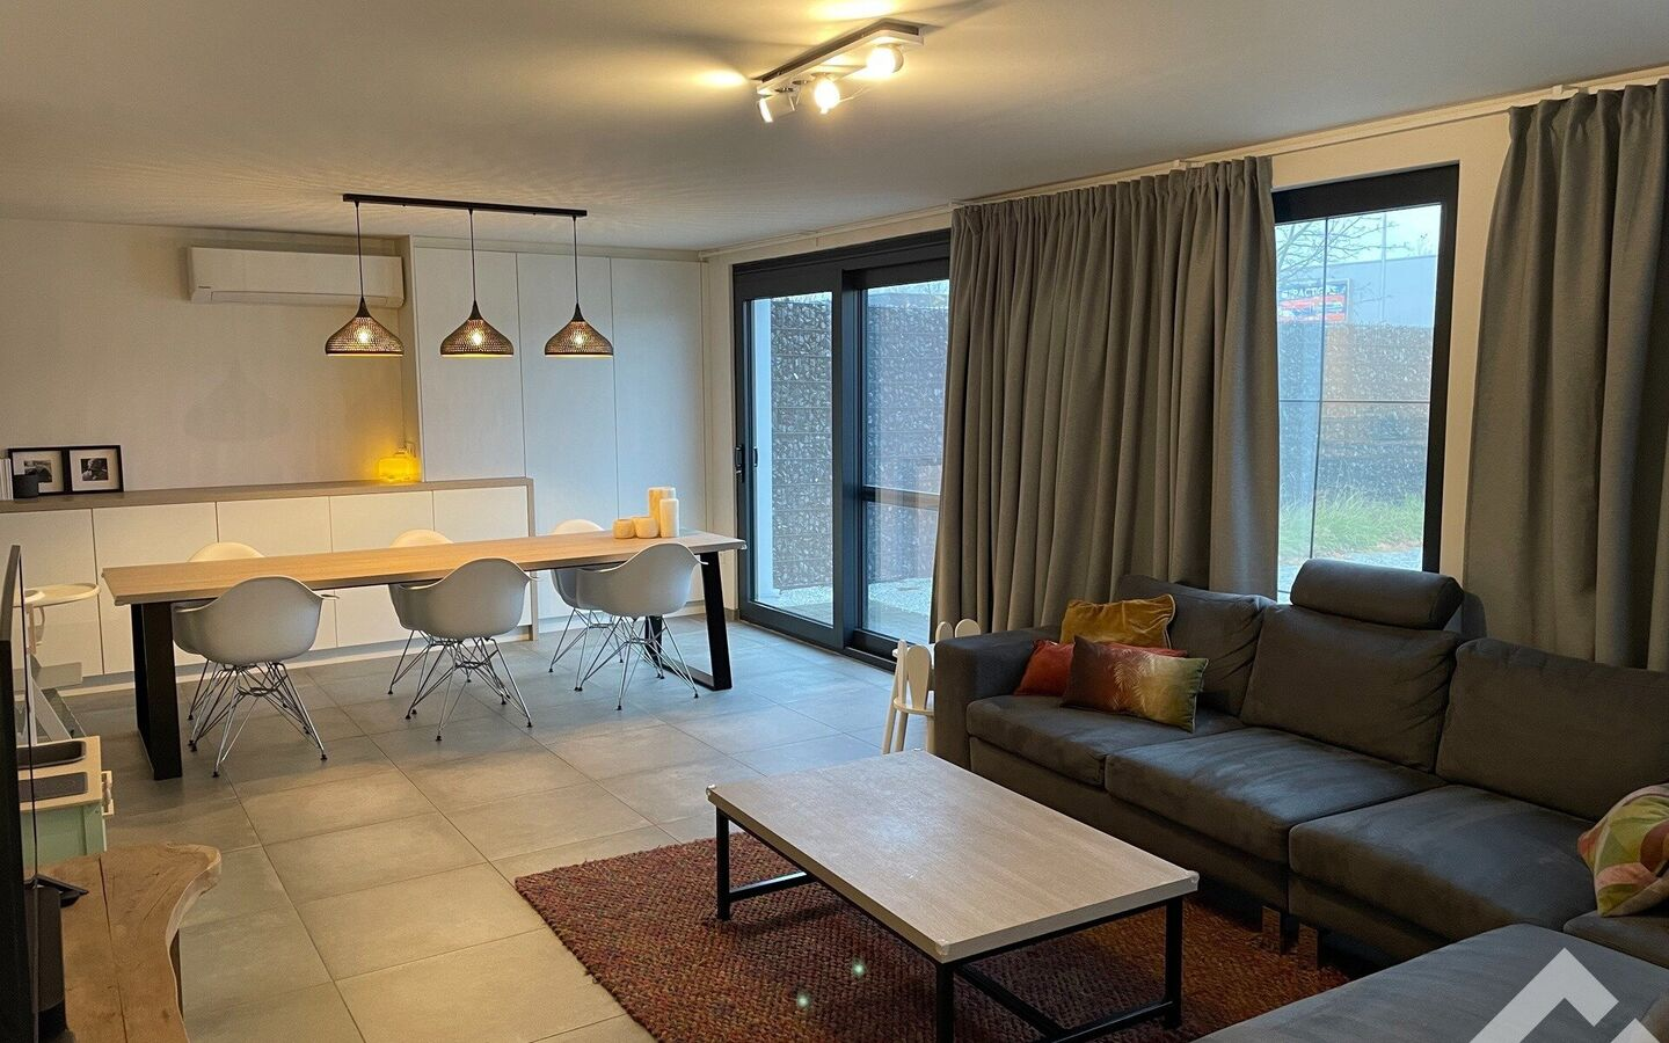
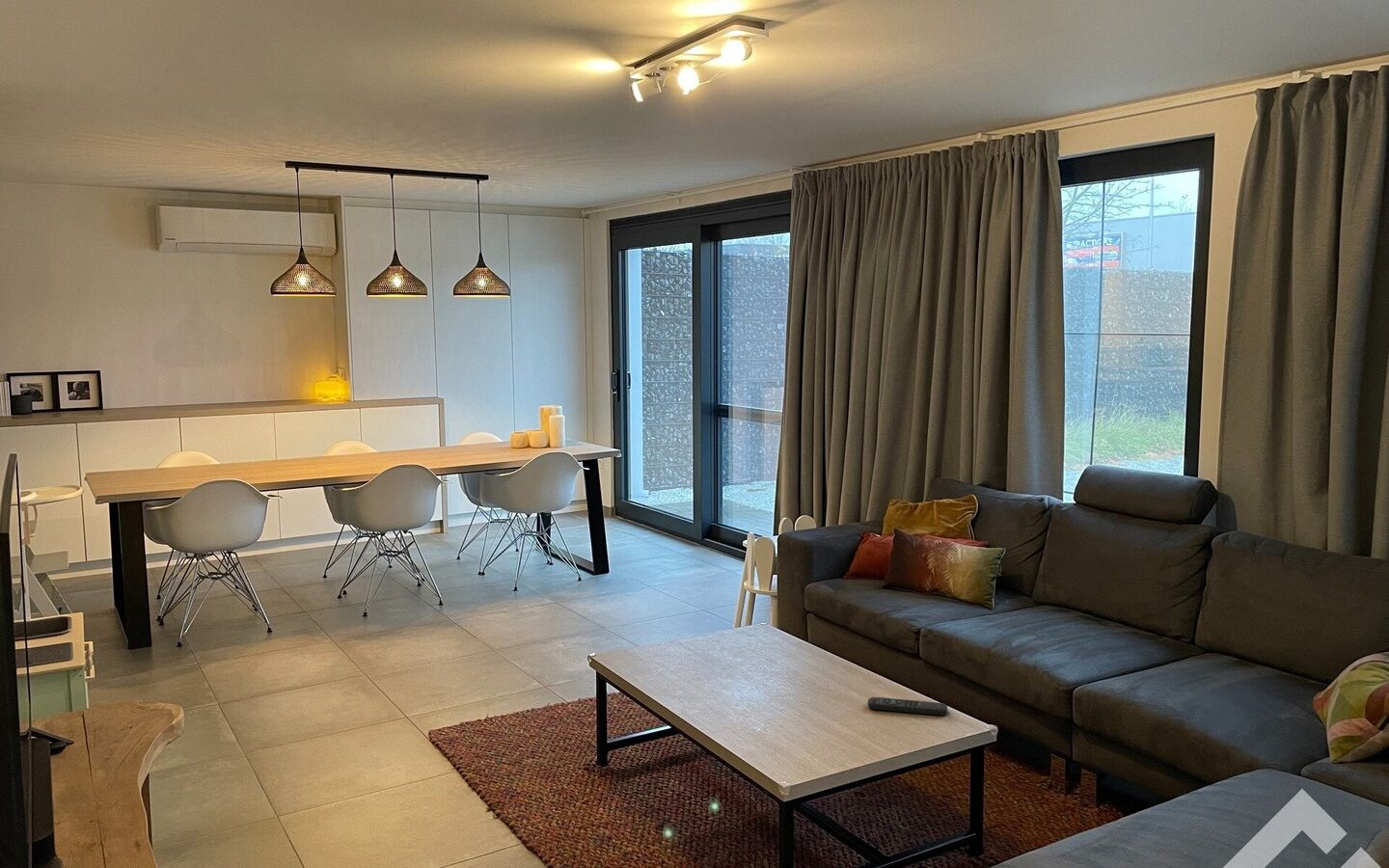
+ remote control [867,696,948,717]
